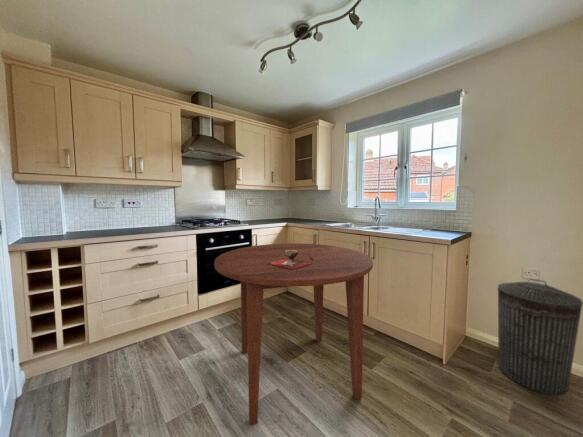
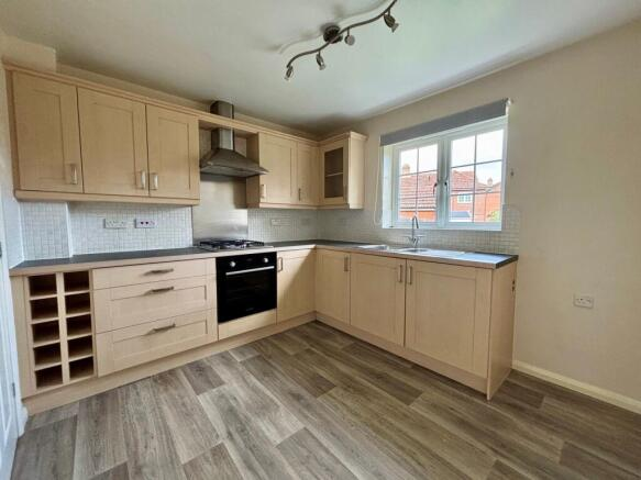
- decorative bowl [270,250,314,269]
- trash can [497,278,583,397]
- dining table [213,242,374,426]
